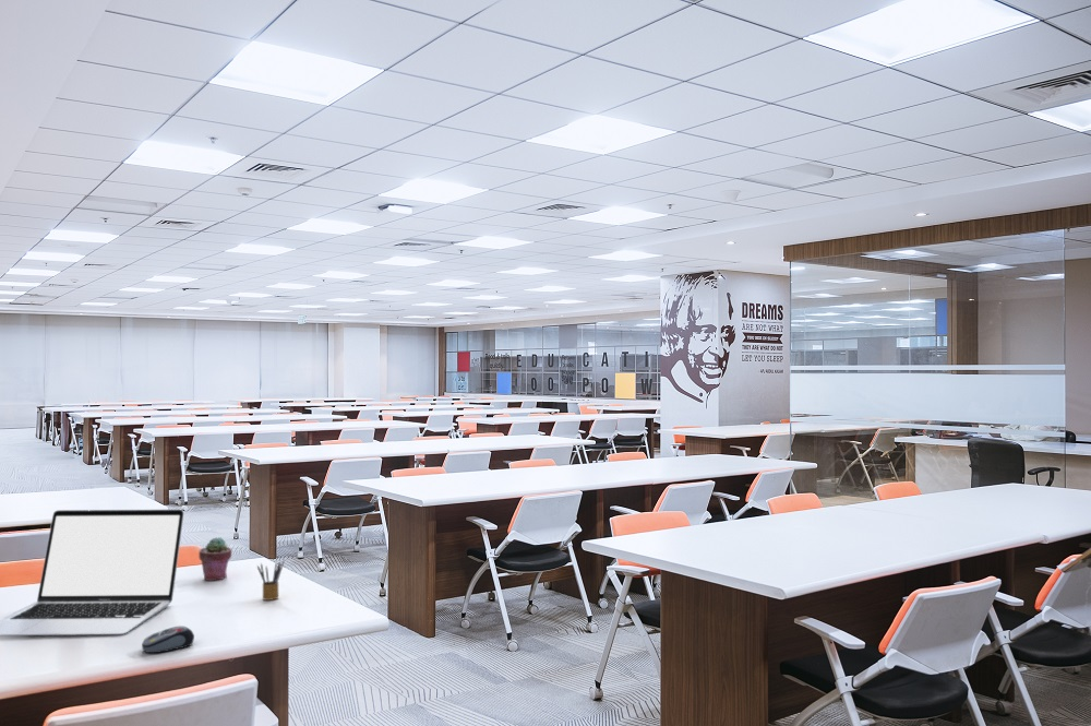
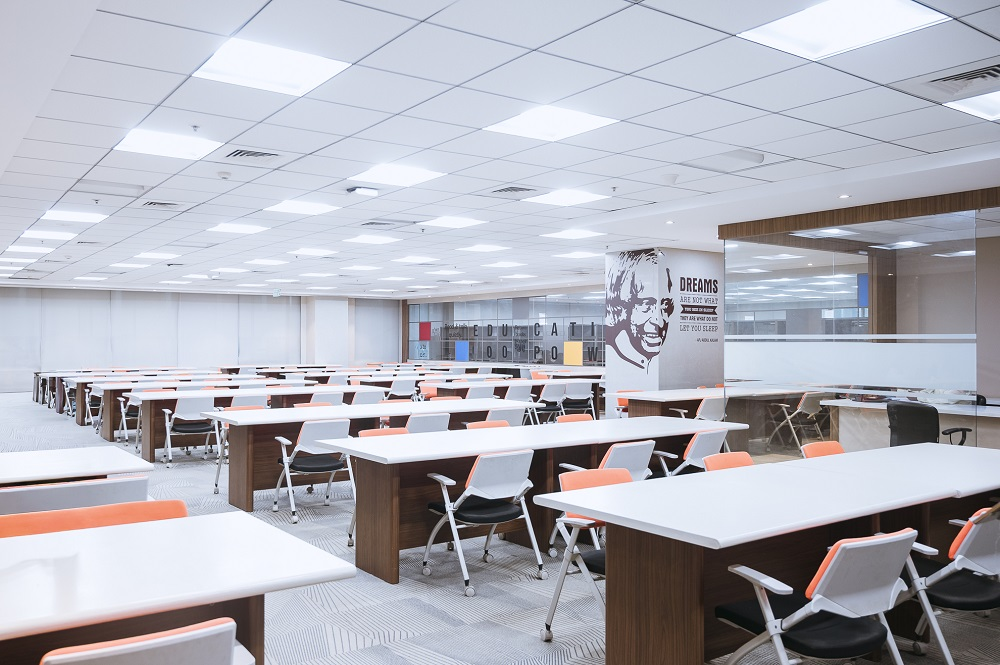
- computer mouse [141,624,195,654]
- potted succulent [197,536,233,582]
- laptop [0,509,185,636]
- pencil box [256,559,286,602]
